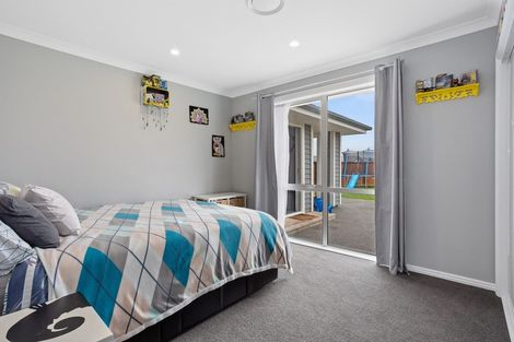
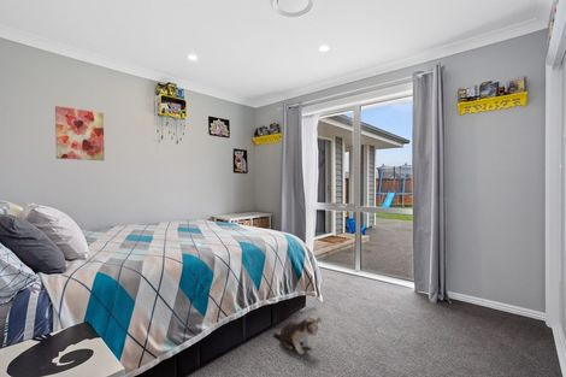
+ plush toy [272,316,323,355]
+ wall art [54,105,106,161]
